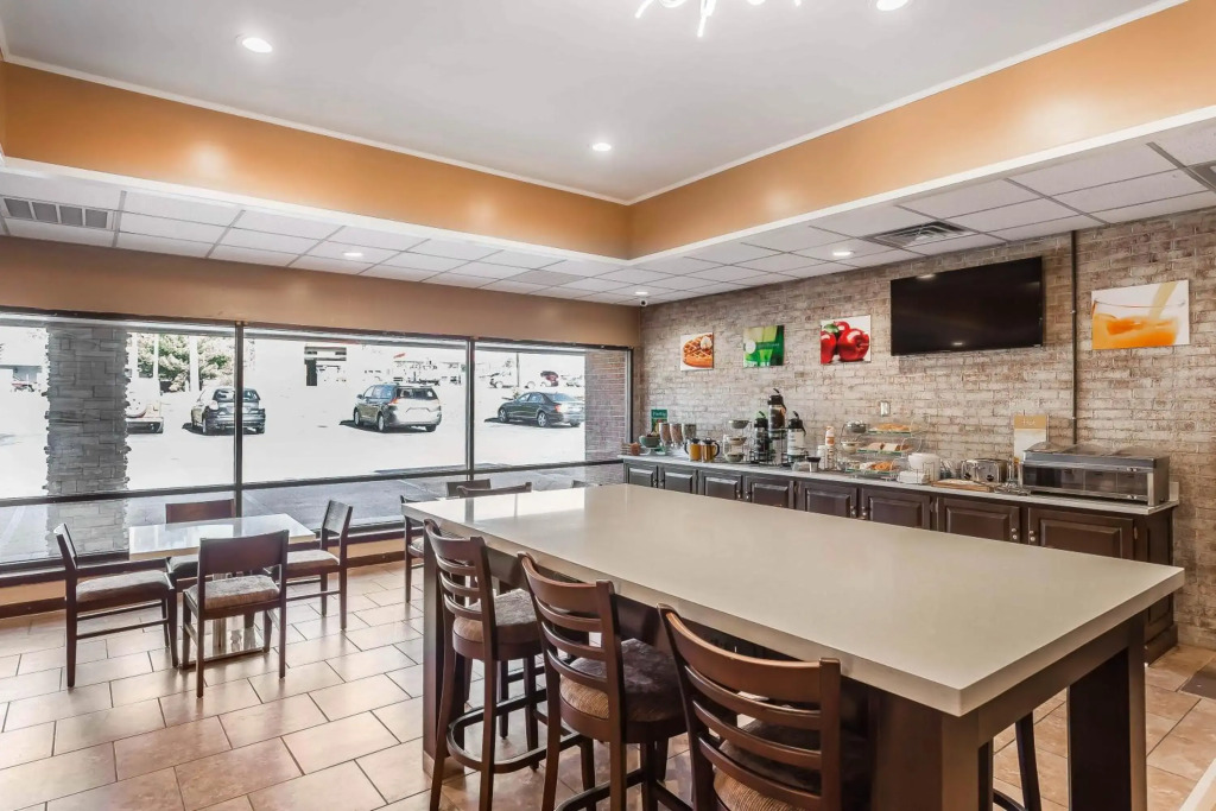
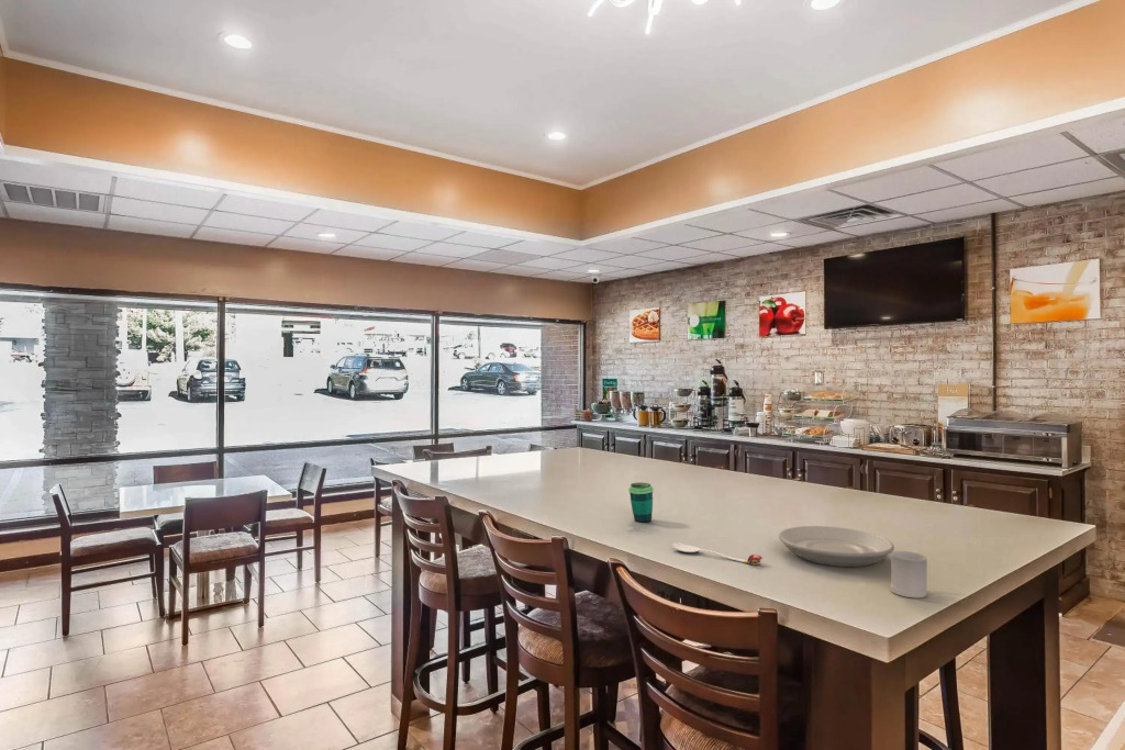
+ plate [778,525,895,568]
+ cup [627,481,655,523]
+ spoon [671,541,764,566]
+ cup [890,550,928,600]
